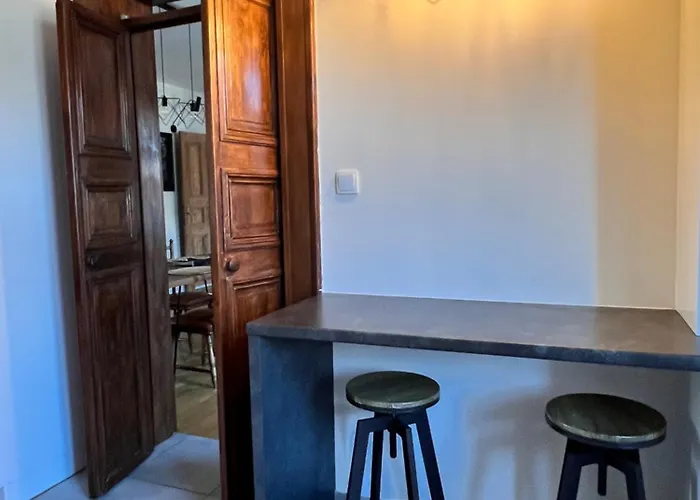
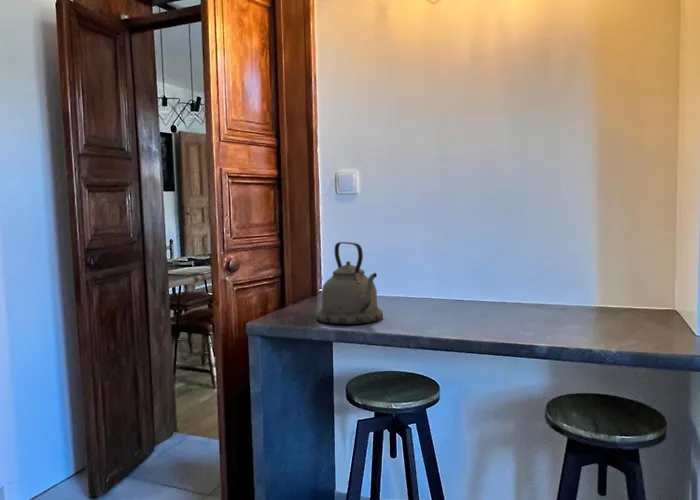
+ kettle [316,241,384,325]
